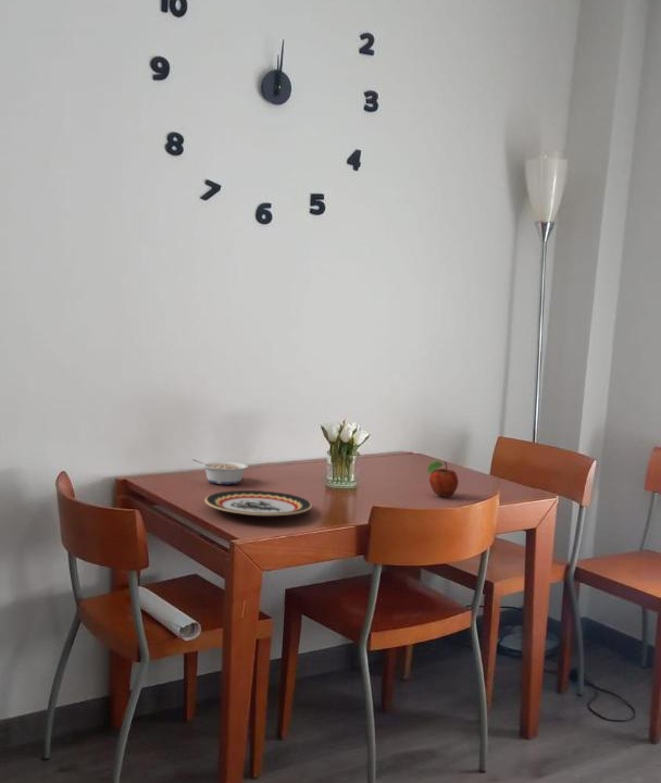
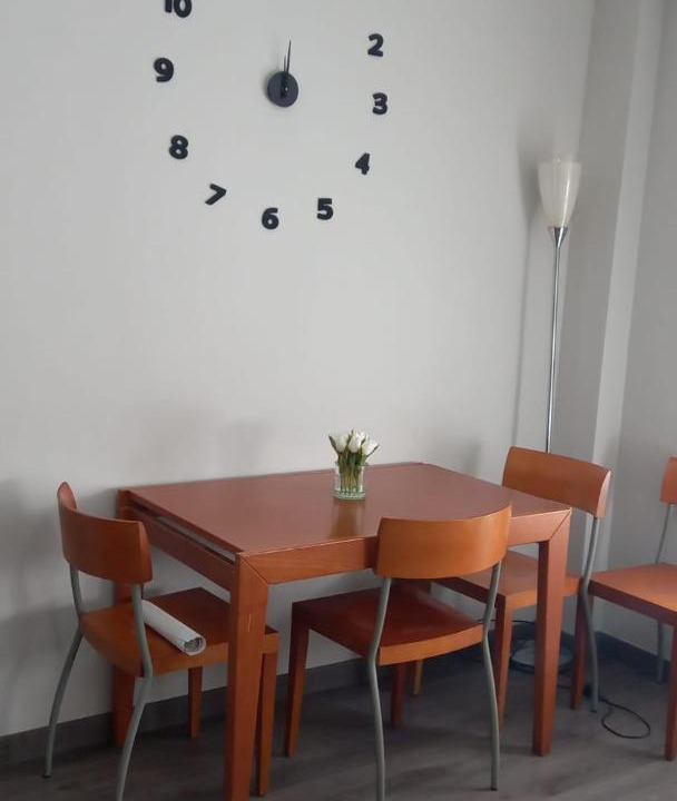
- legume [191,458,249,485]
- plate [203,489,313,517]
- fruit [426,460,460,498]
